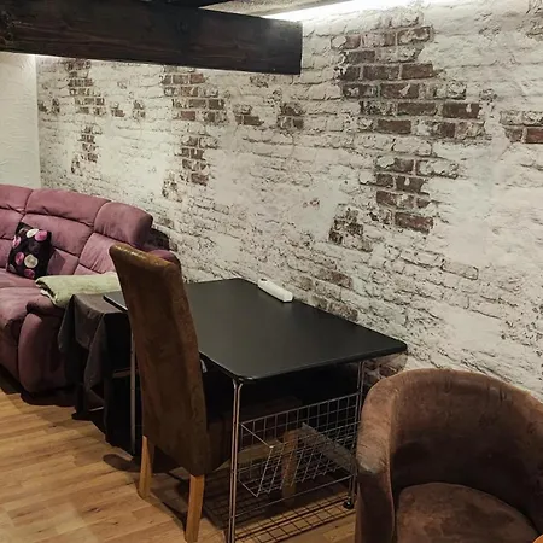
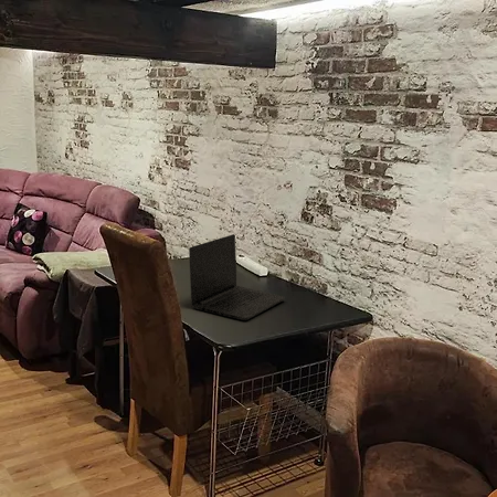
+ laptop [188,233,286,321]
